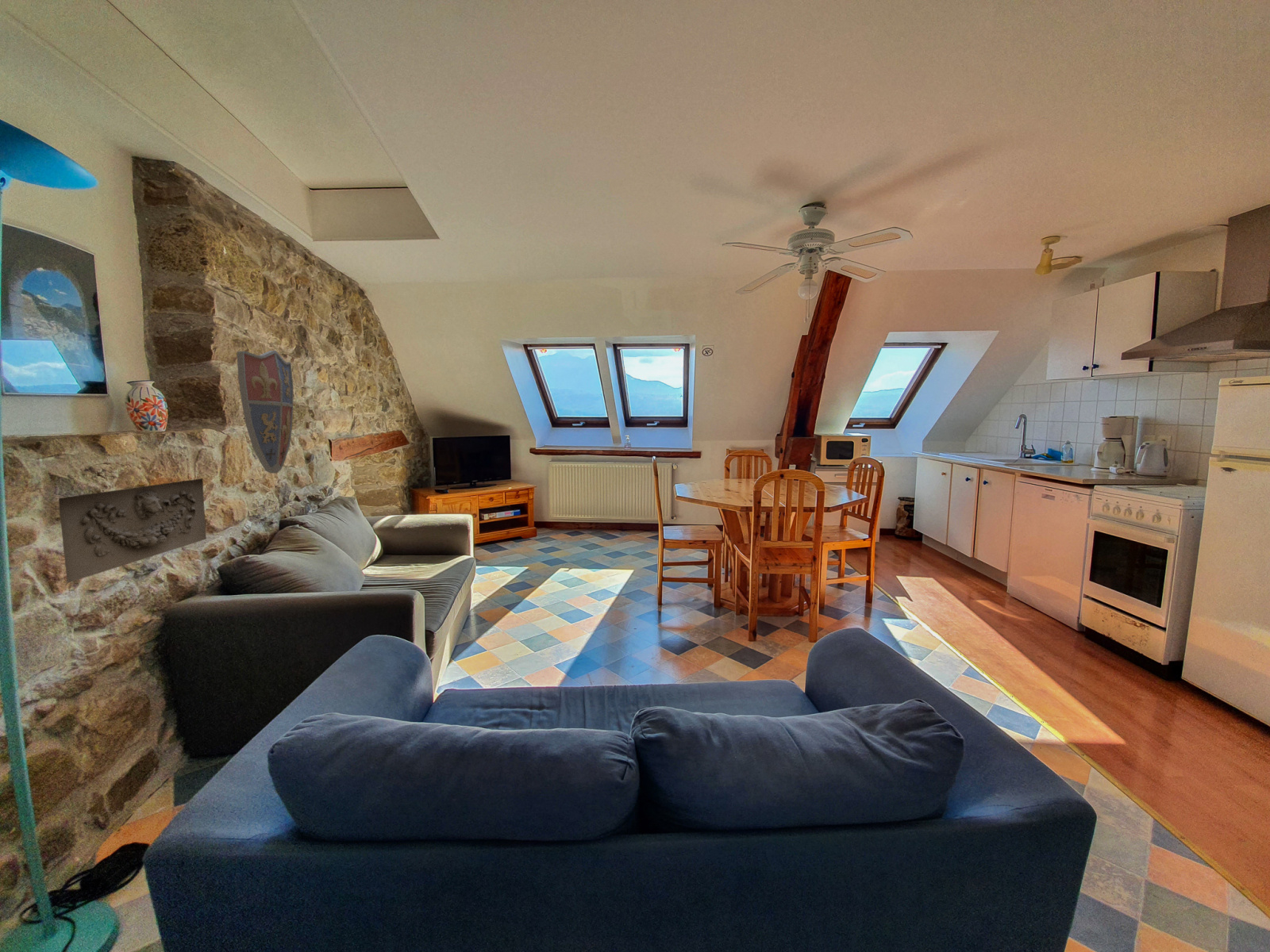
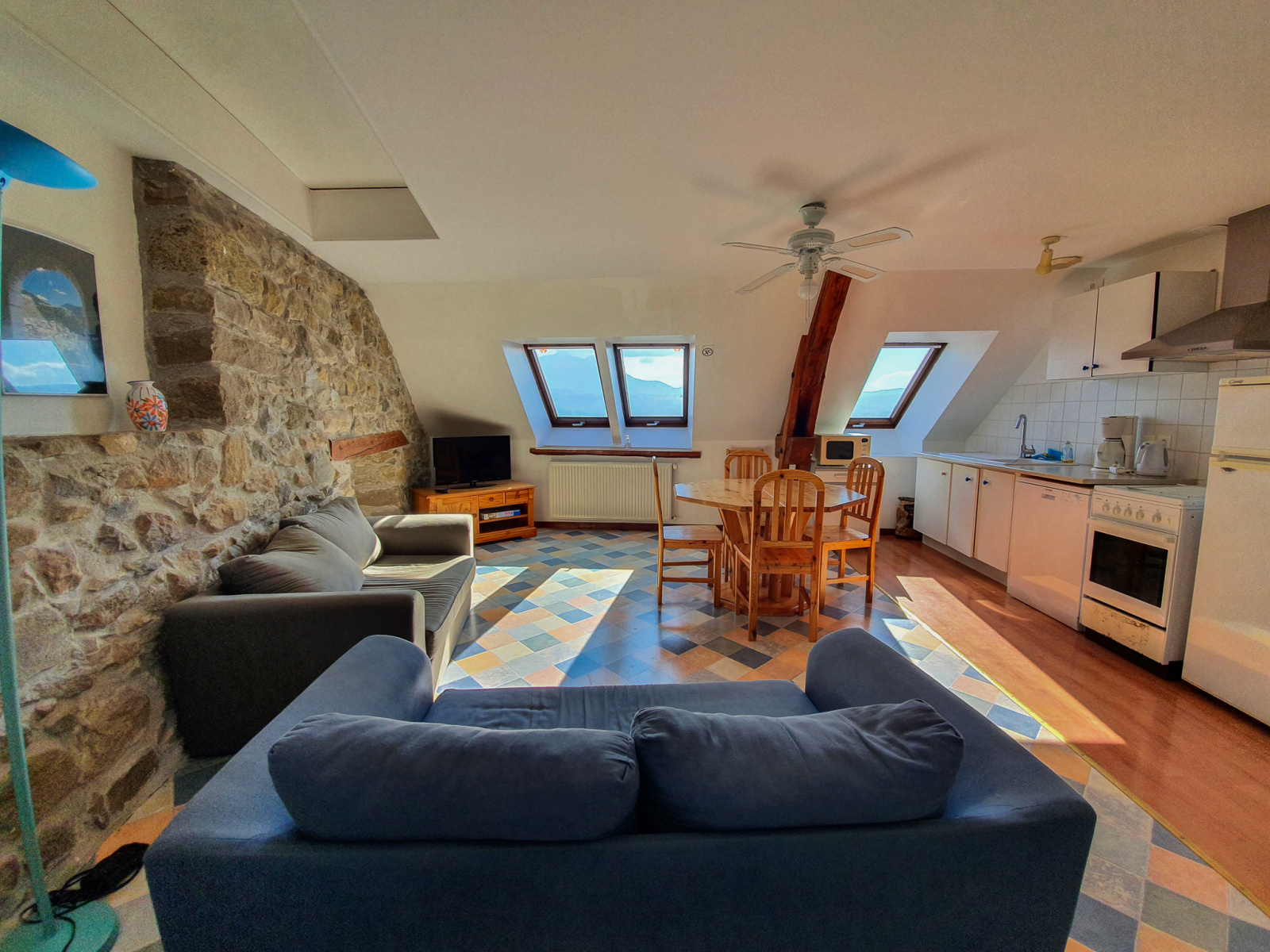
- decorative shield [236,350,294,474]
- wall relief [58,478,207,584]
